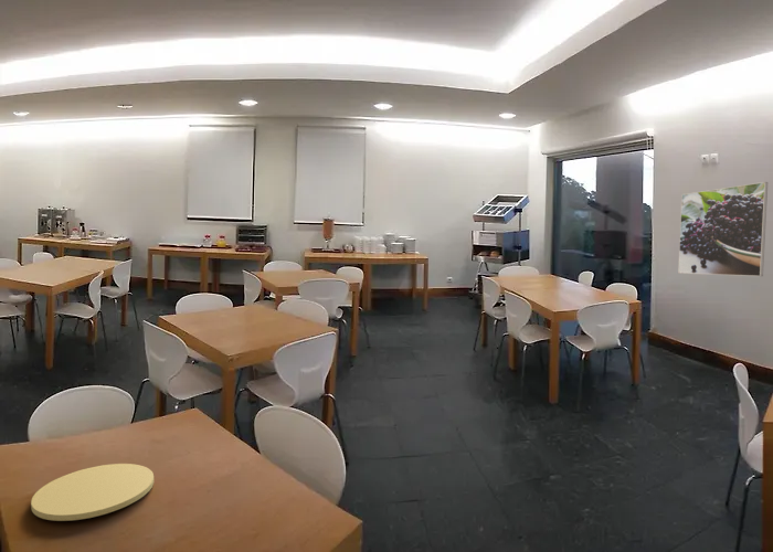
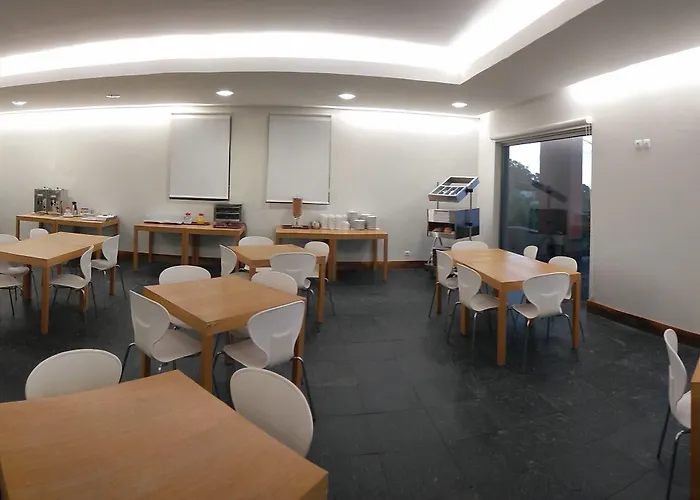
- plate [30,463,155,522]
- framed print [677,181,769,277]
